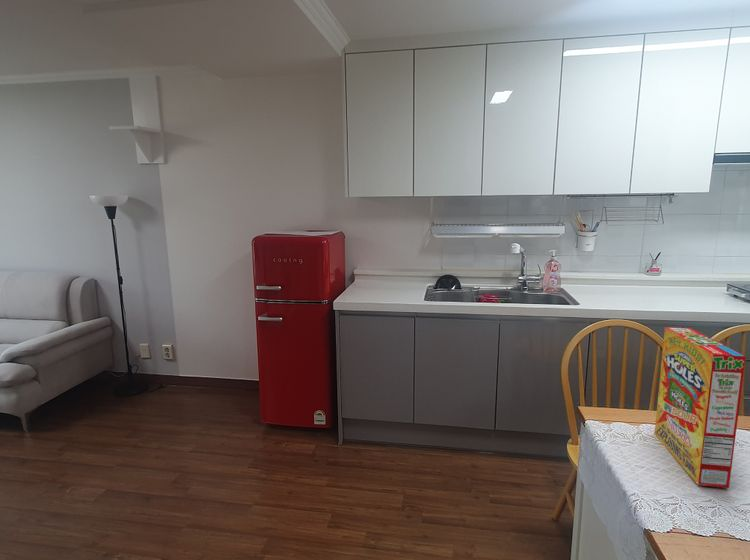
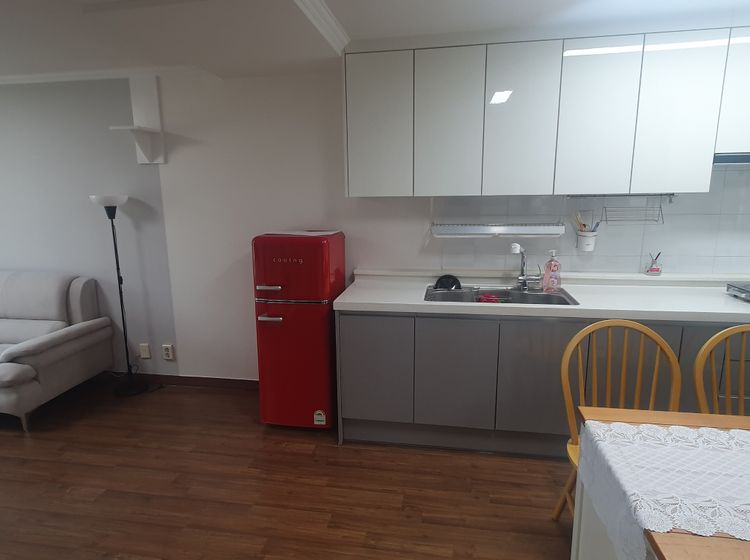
- cereal box [654,326,747,489]
